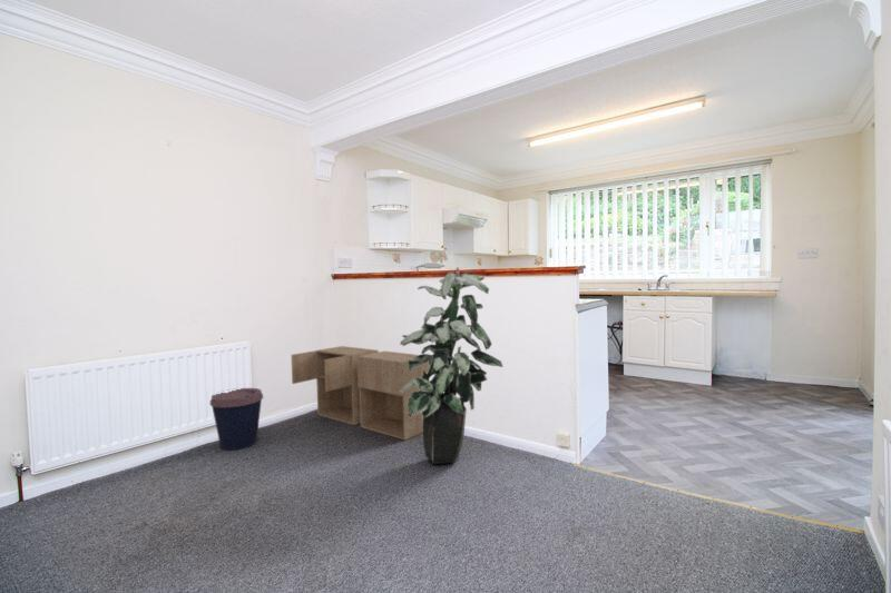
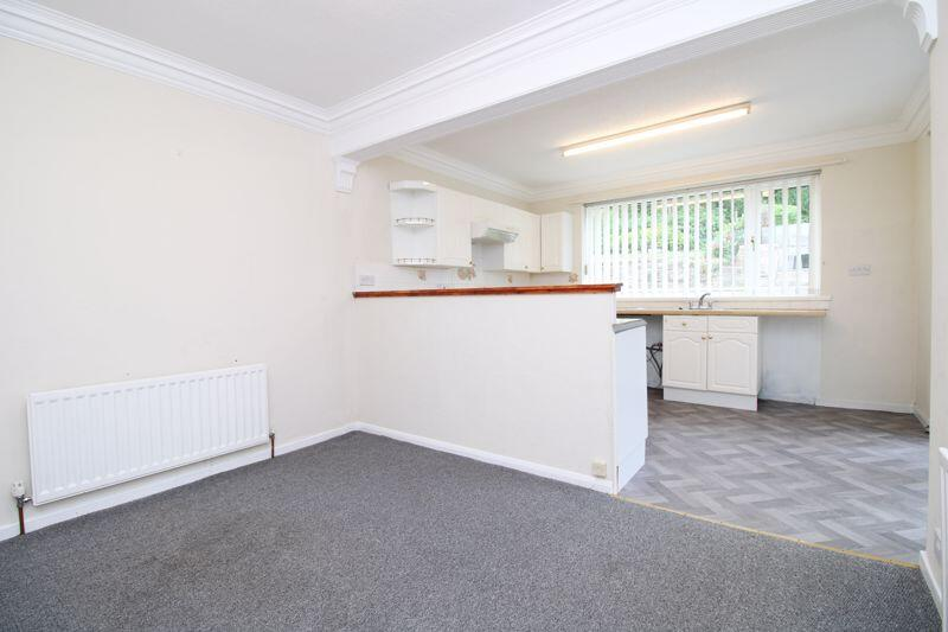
- indoor plant [399,261,505,465]
- coffee cup [208,387,264,452]
- storage cabinet [291,345,430,442]
